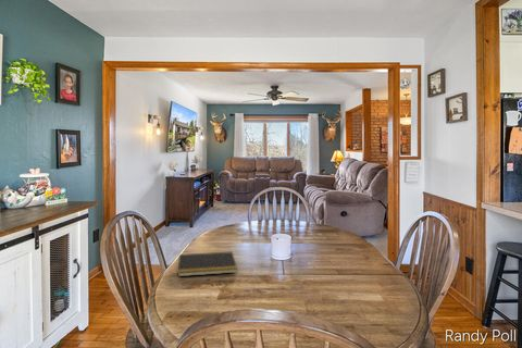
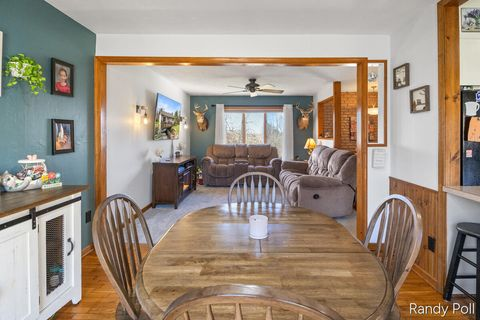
- notepad [177,250,238,277]
